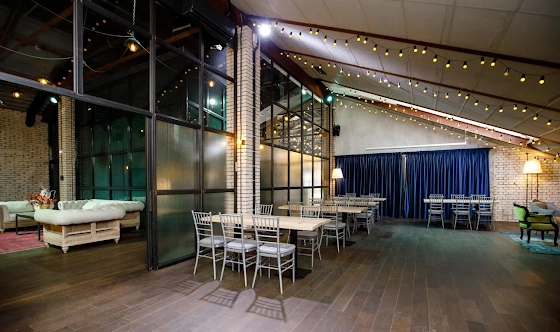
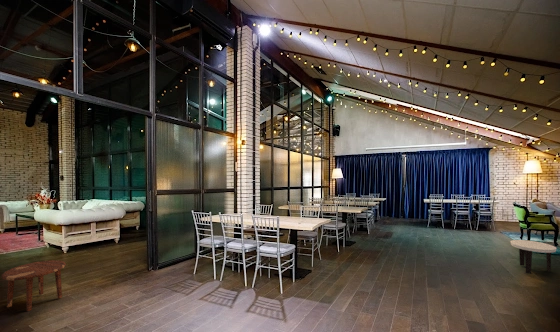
+ side table [0,259,67,312]
+ side table [509,239,558,274]
